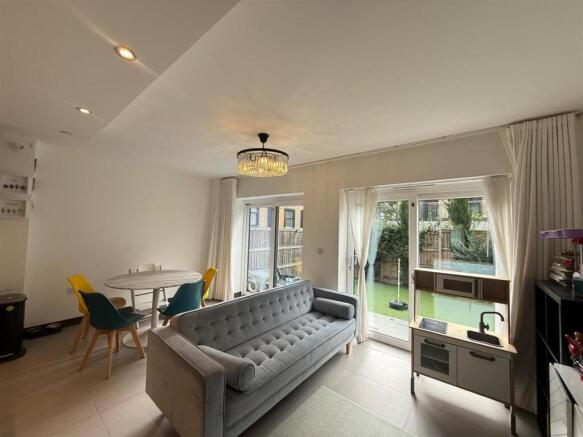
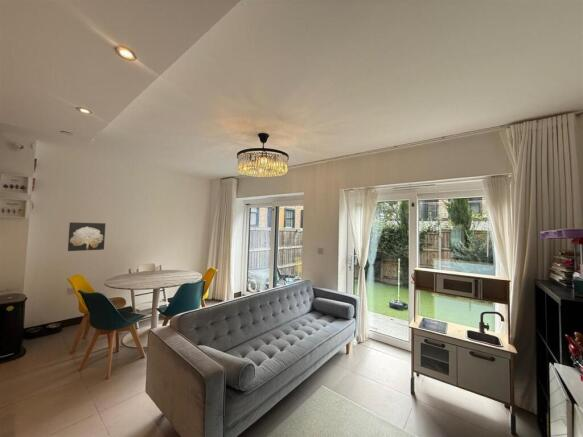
+ wall art [67,221,106,252]
